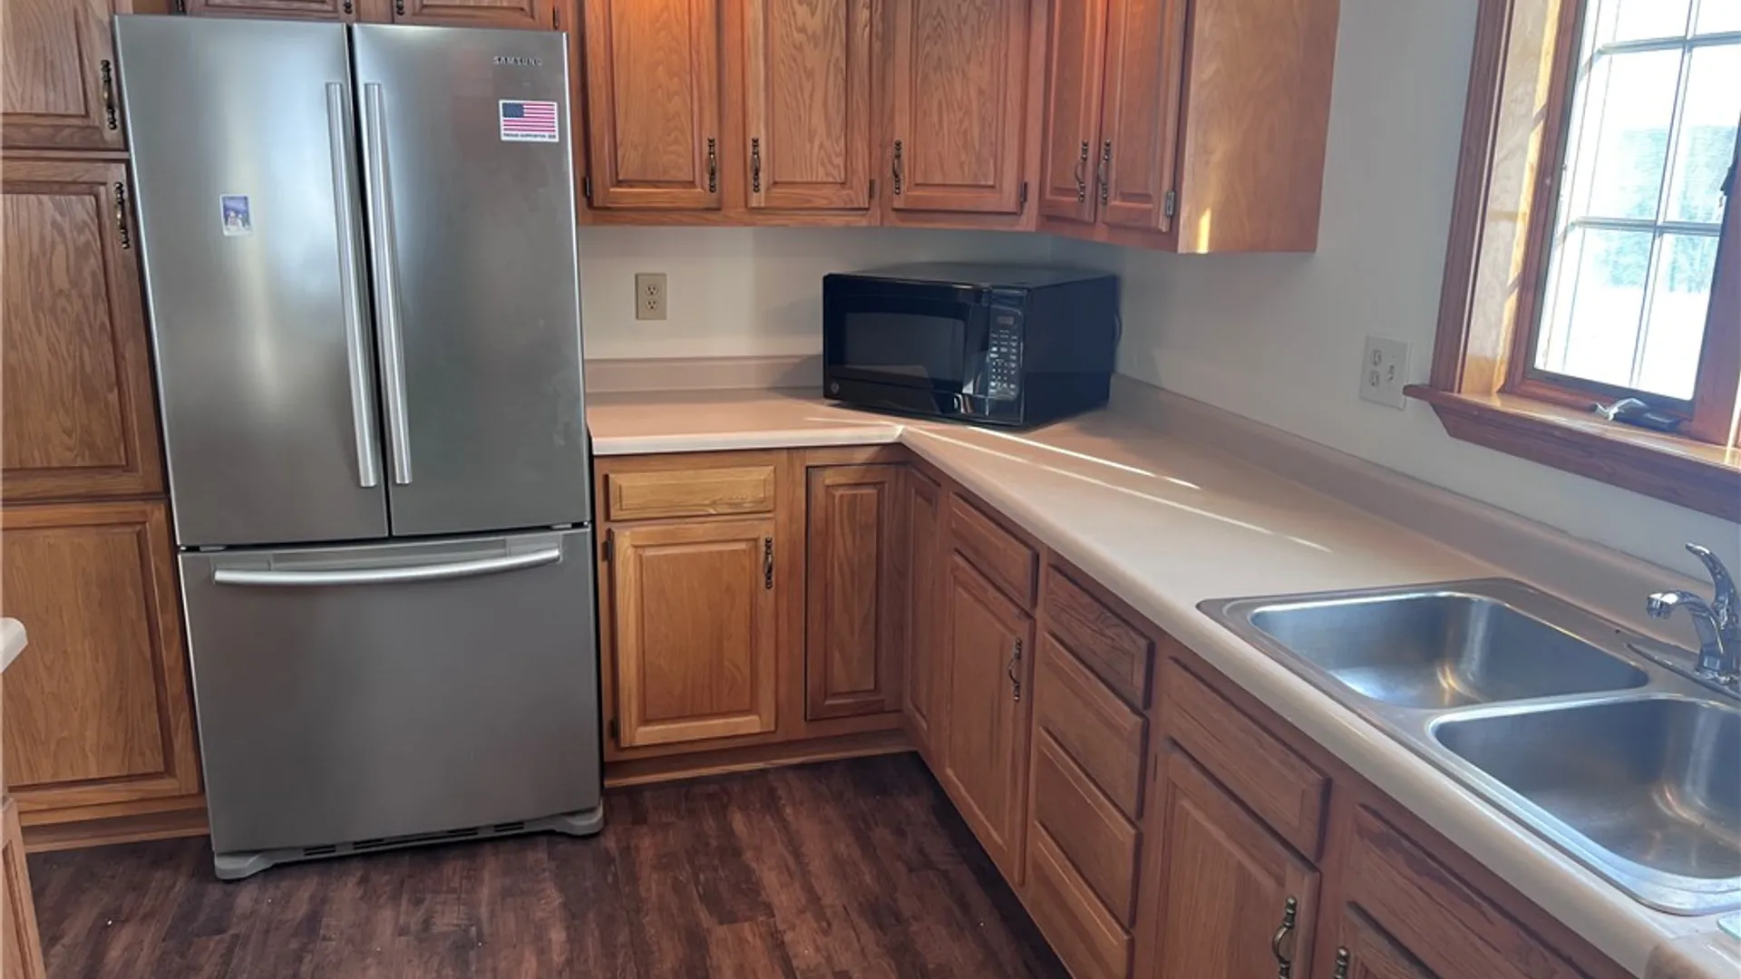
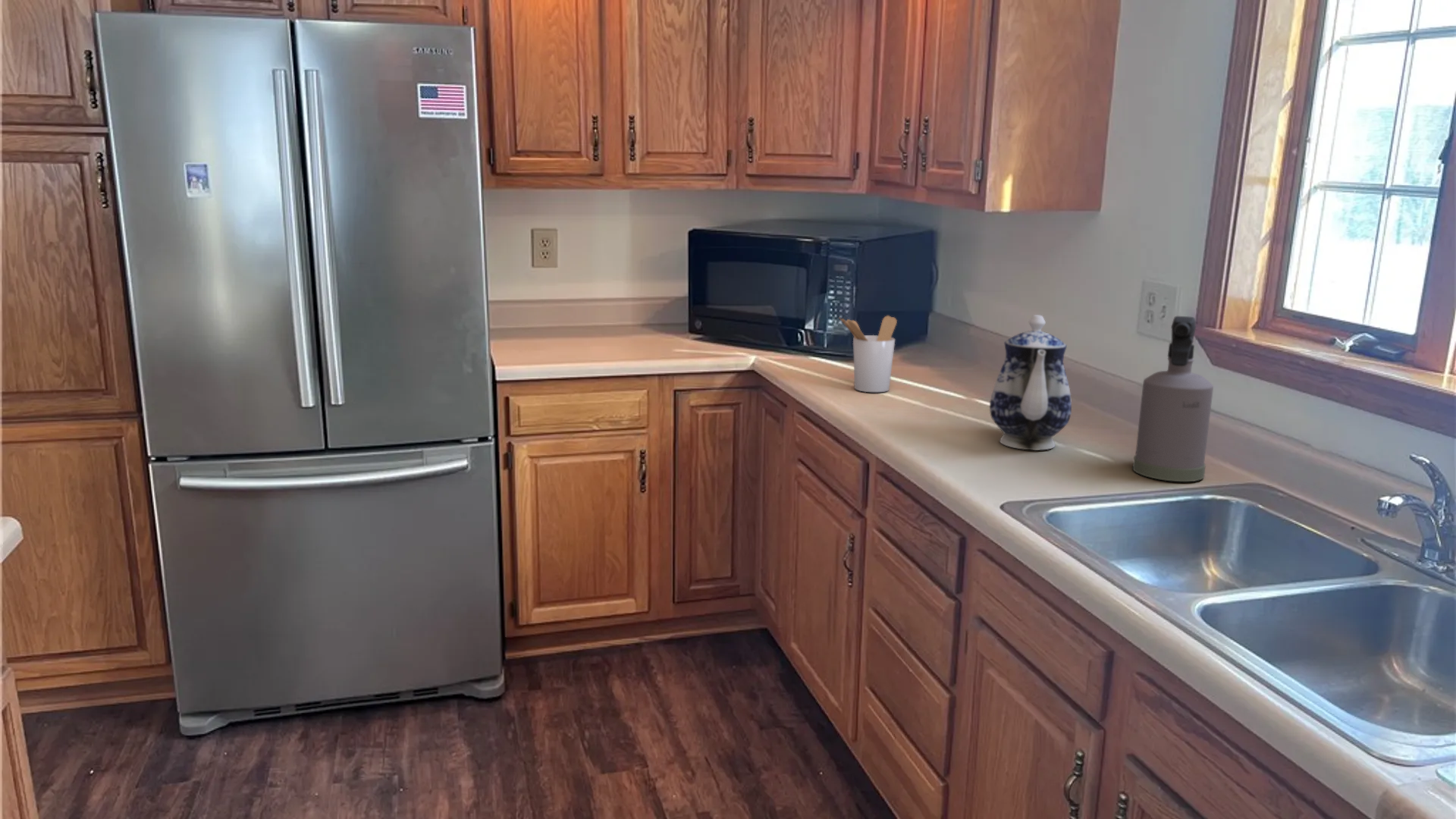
+ utensil holder [839,315,898,393]
+ teapot [989,314,1072,451]
+ spray bottle [1132,315,1214,482]
